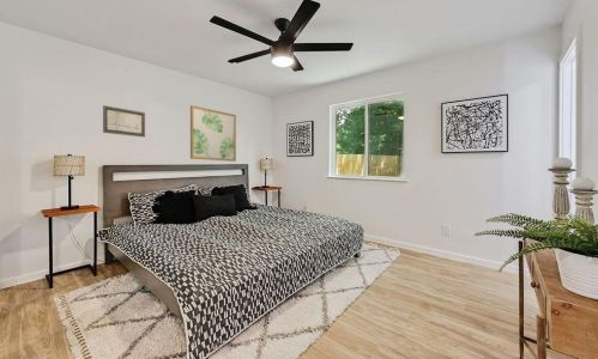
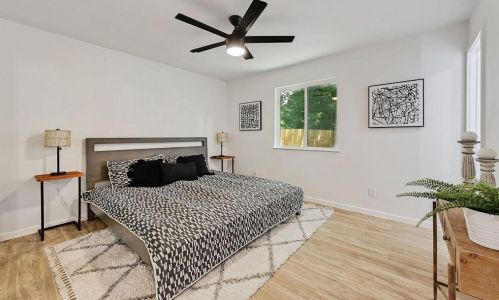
- wall art [189,104,237,163]
- wall art [102,104,146,138]
